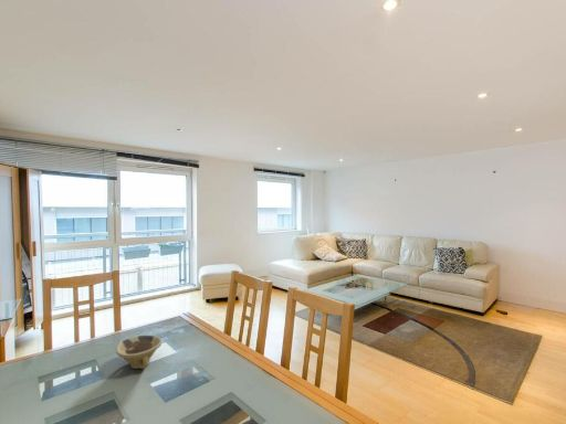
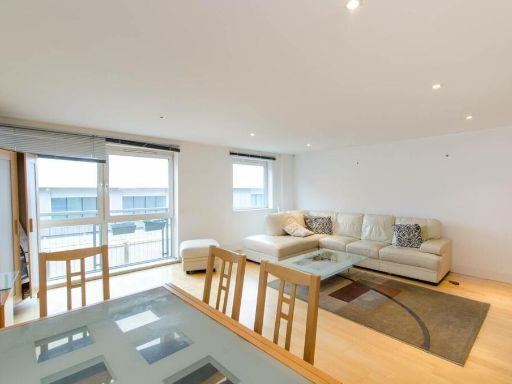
- bowl [115,335,164,370]
